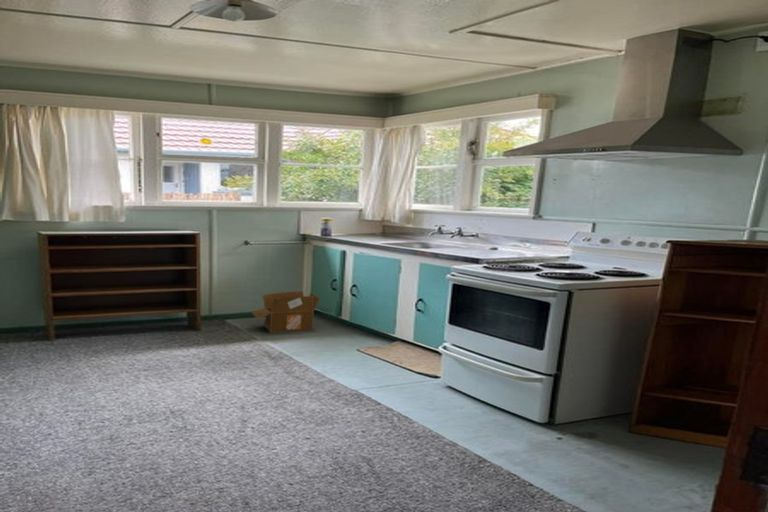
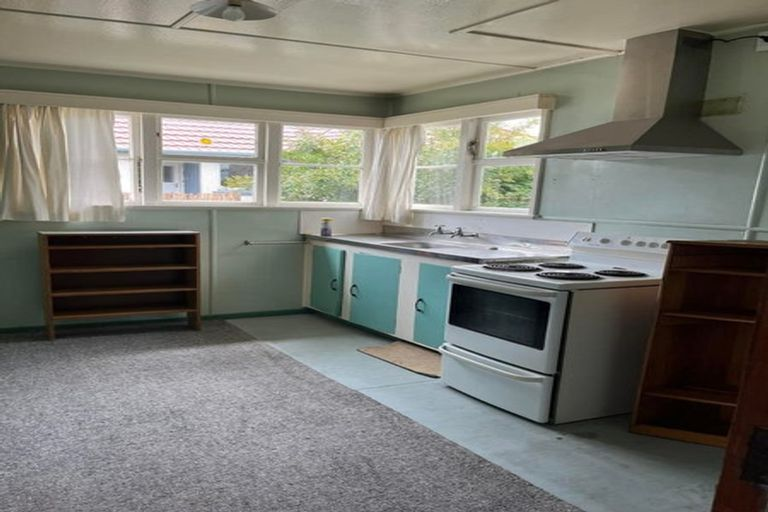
- cardboard box [251,290,321,334]
